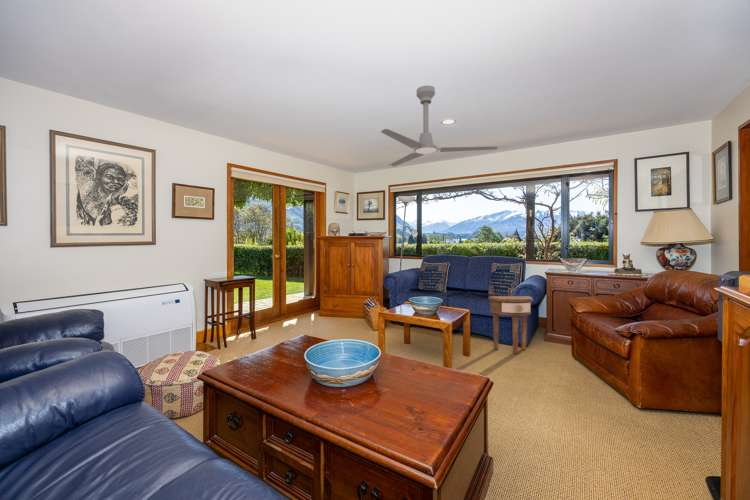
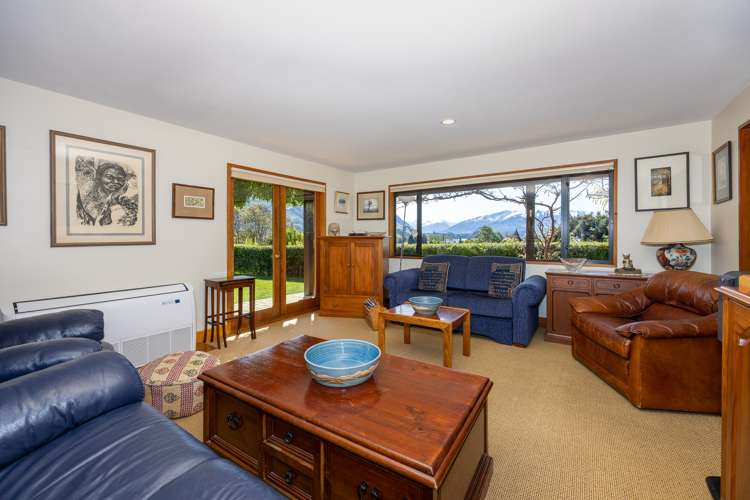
- ceiling fan [380,85,500,167]
- side table [487,295,533,355]
